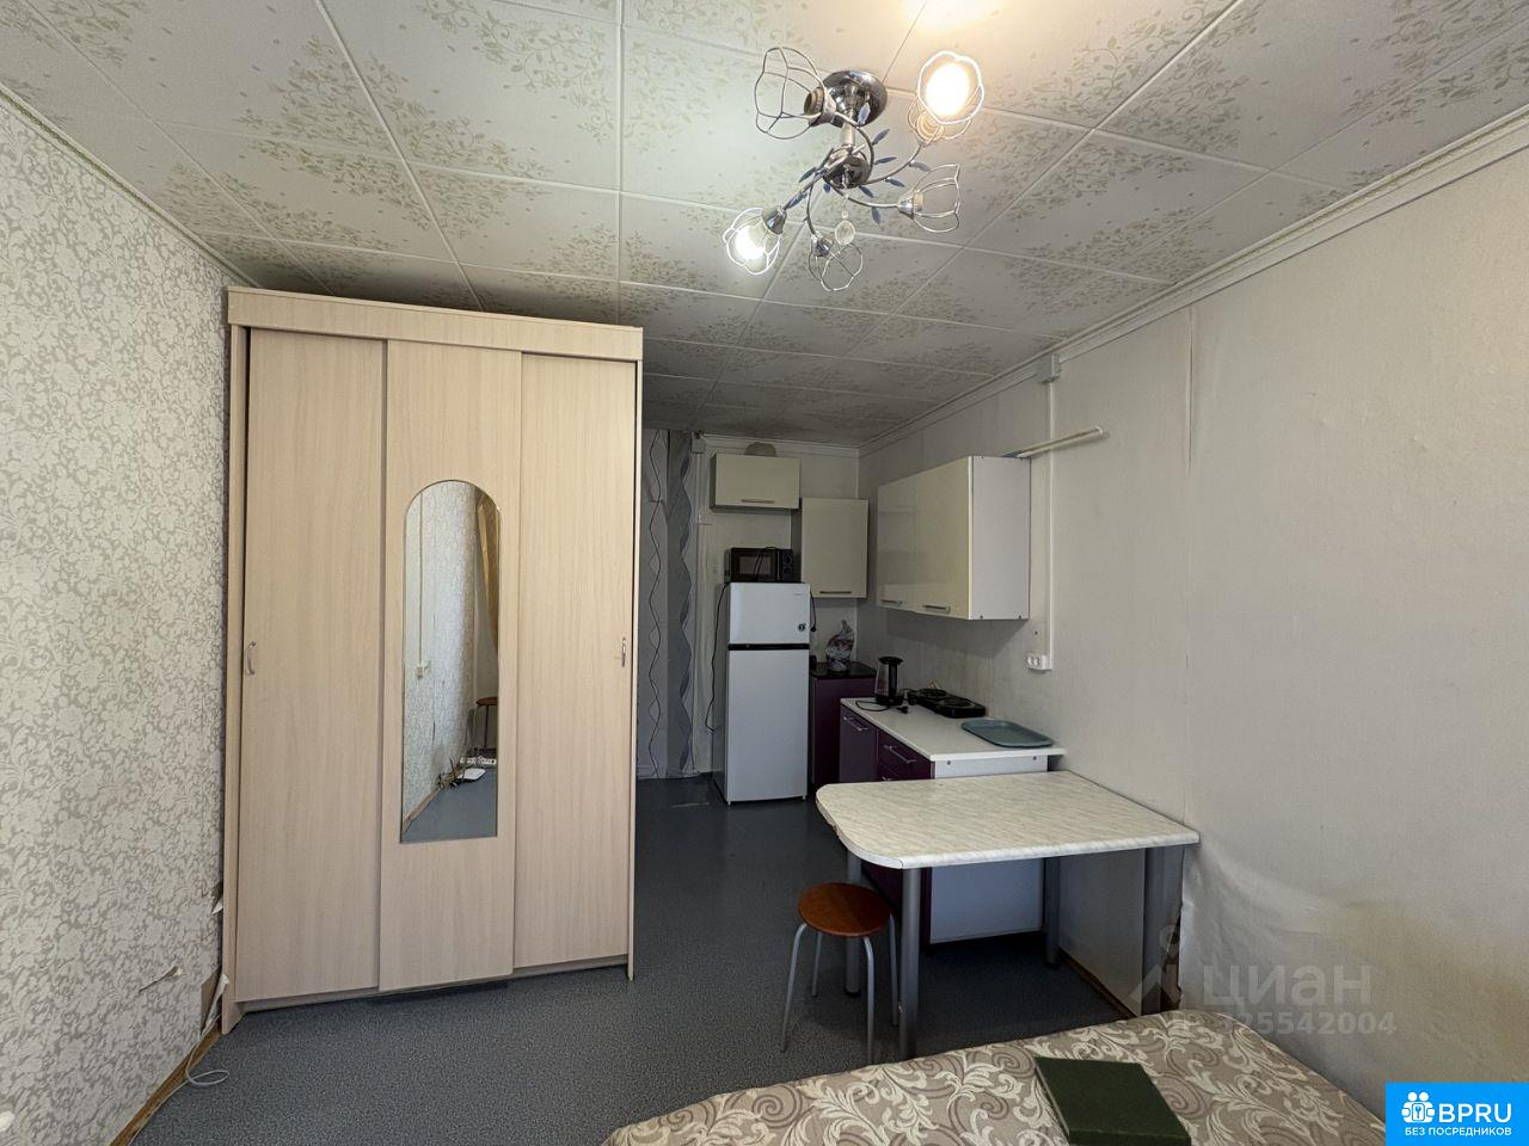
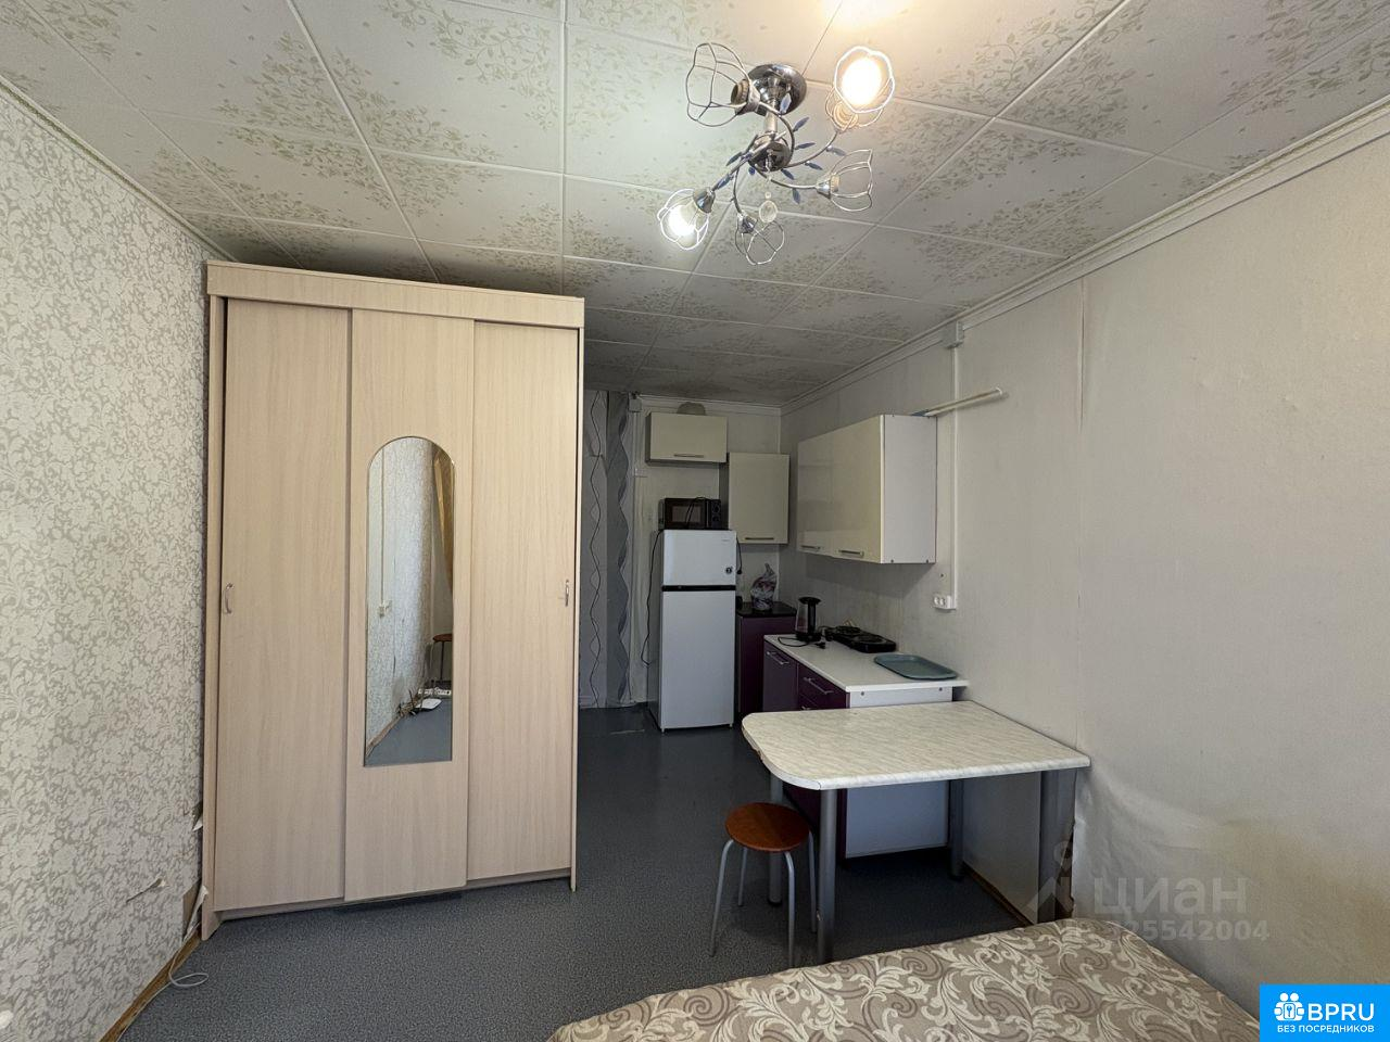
- book [1033,1056,1193,1146]
